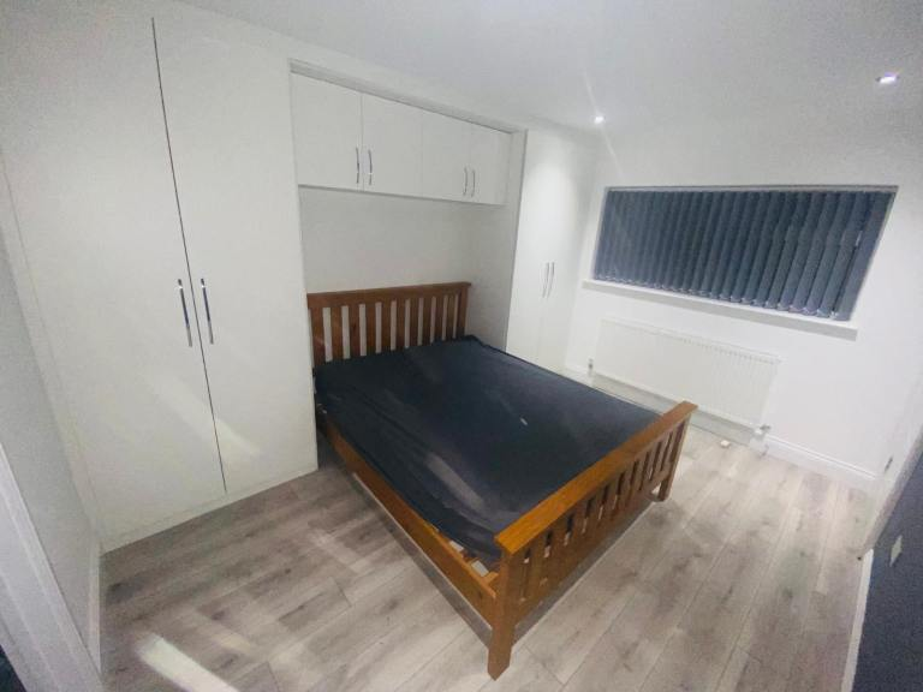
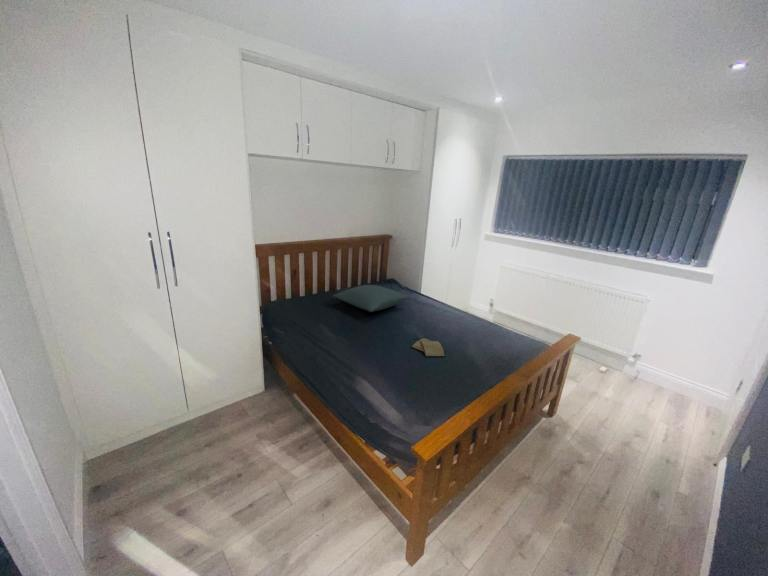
+ diary [411,337,446,358]
+ pillow [332,284,410,313]
